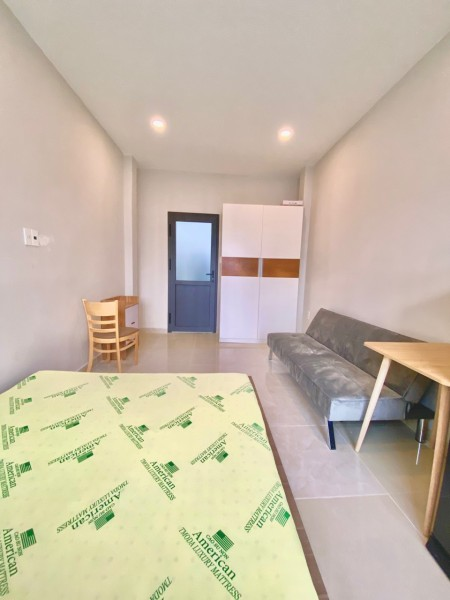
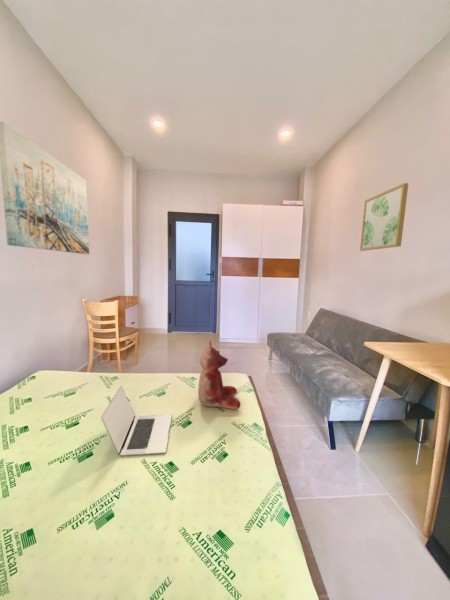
+ teddy bear [197,339,241,410]
+ laptop [100,385,173,457]
+ wall art [359,182,409,252]
+ wall art [0,120,90,255]
